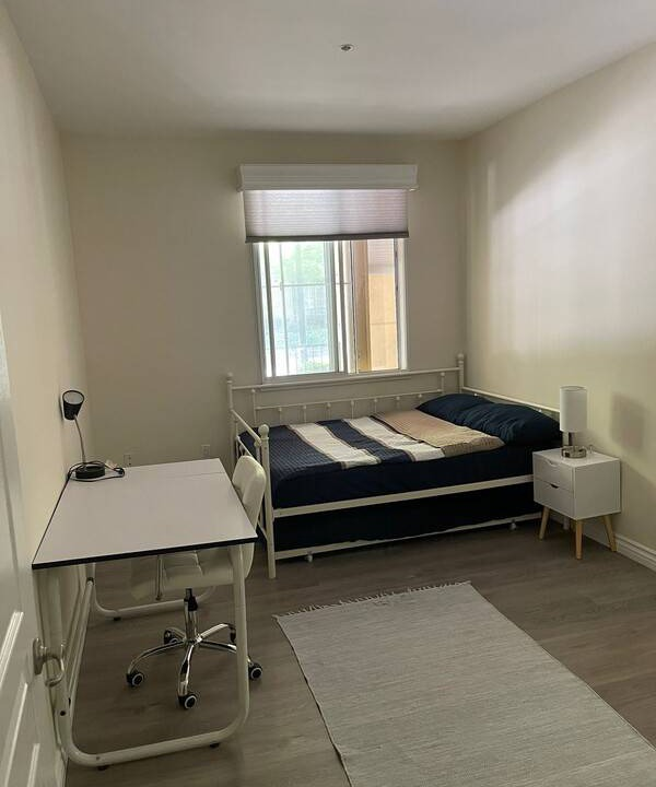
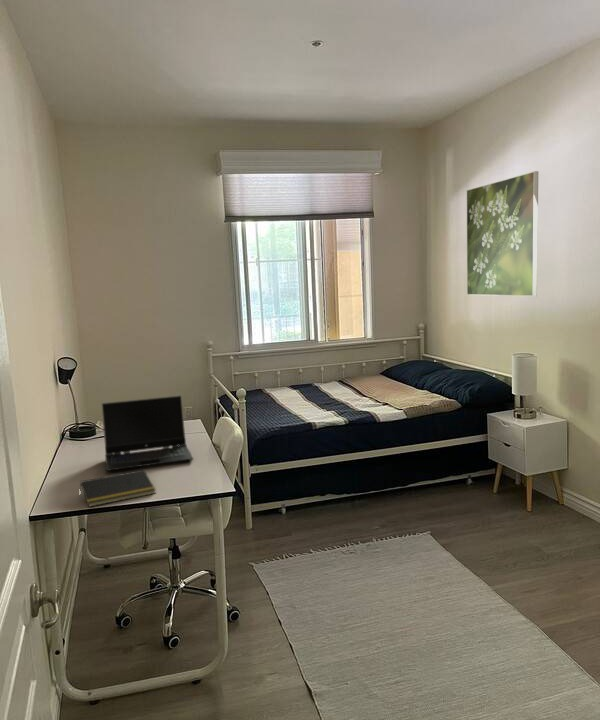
+ notepad [79,469,157,508]
+ laptop computer [101,394,194,472]
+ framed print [466,170,539,297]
